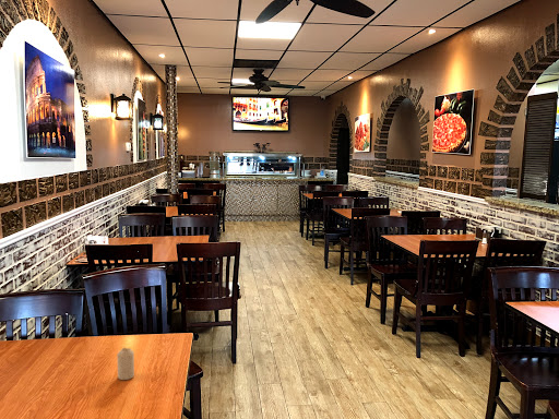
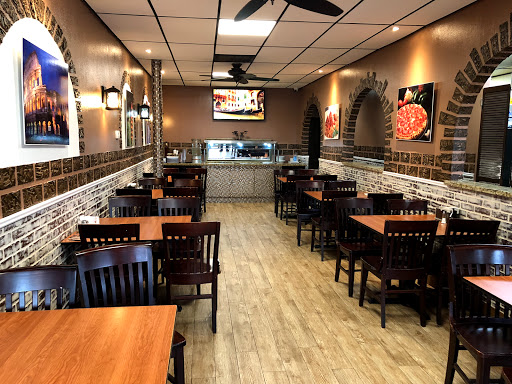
- candle [116,347,135,381]
